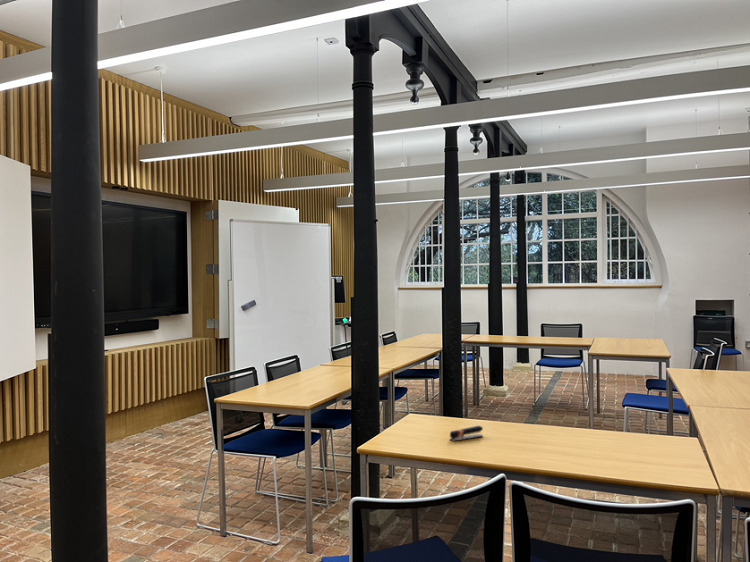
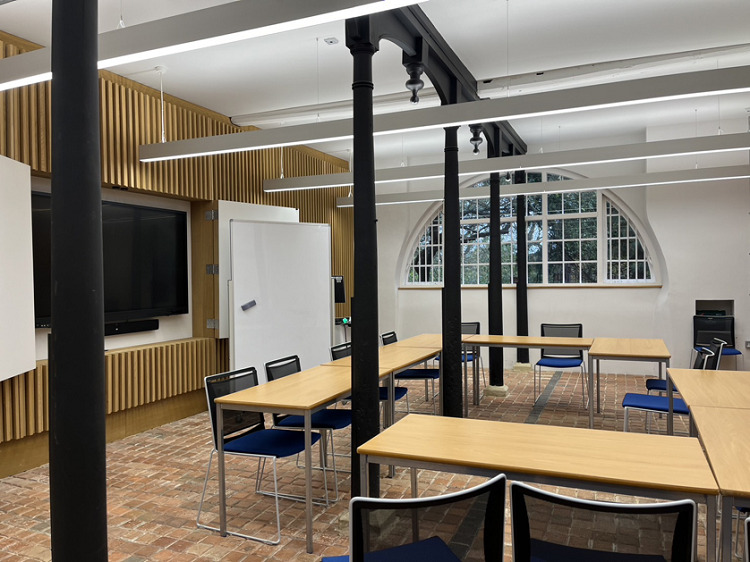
- stapler [449,425,484,443]
